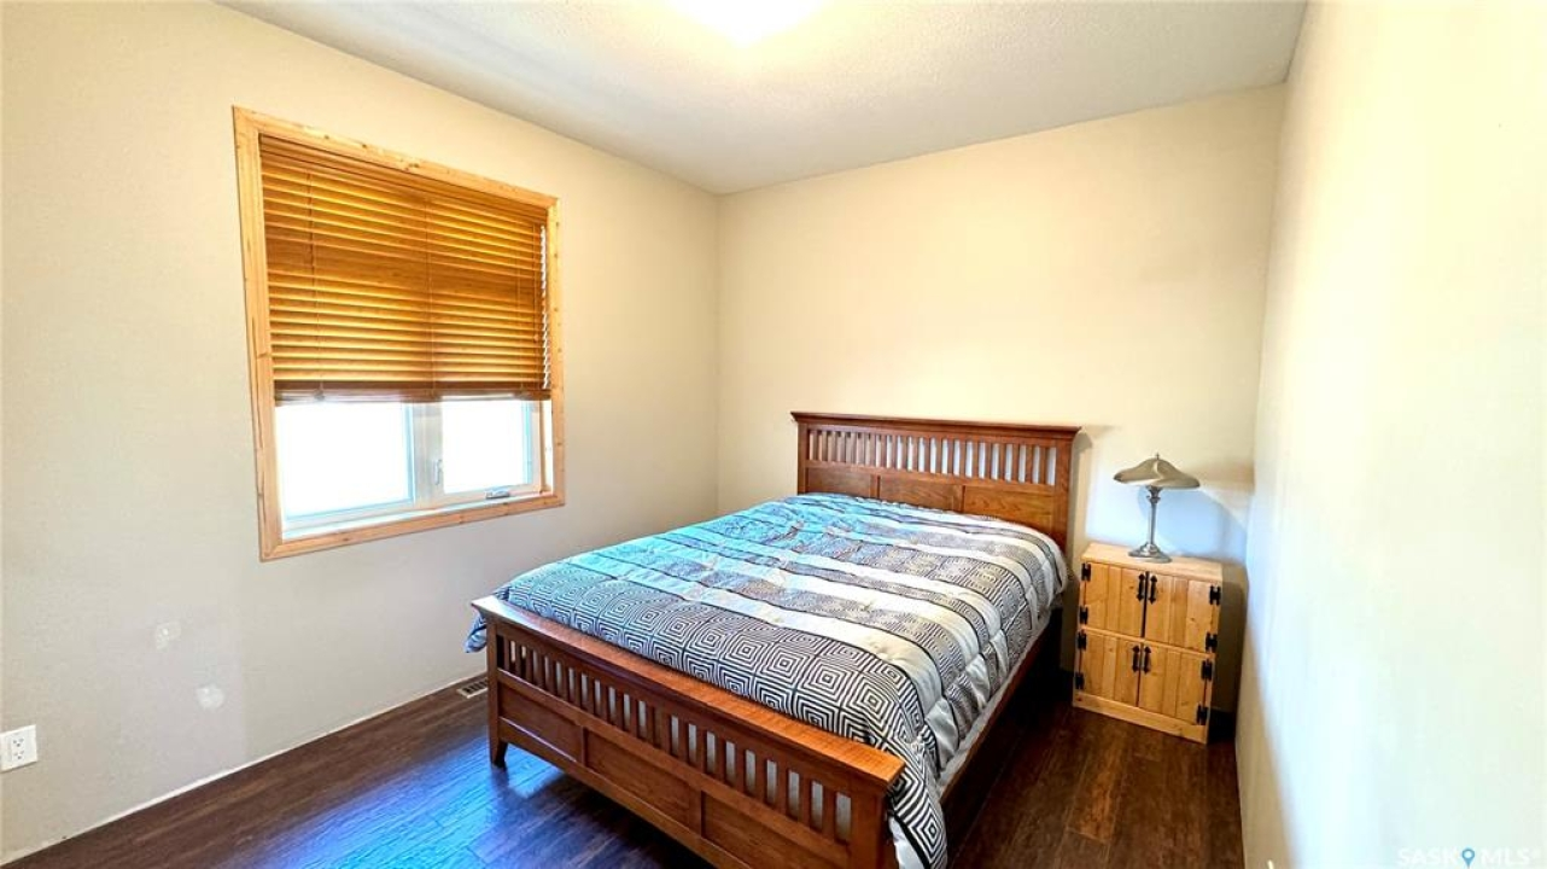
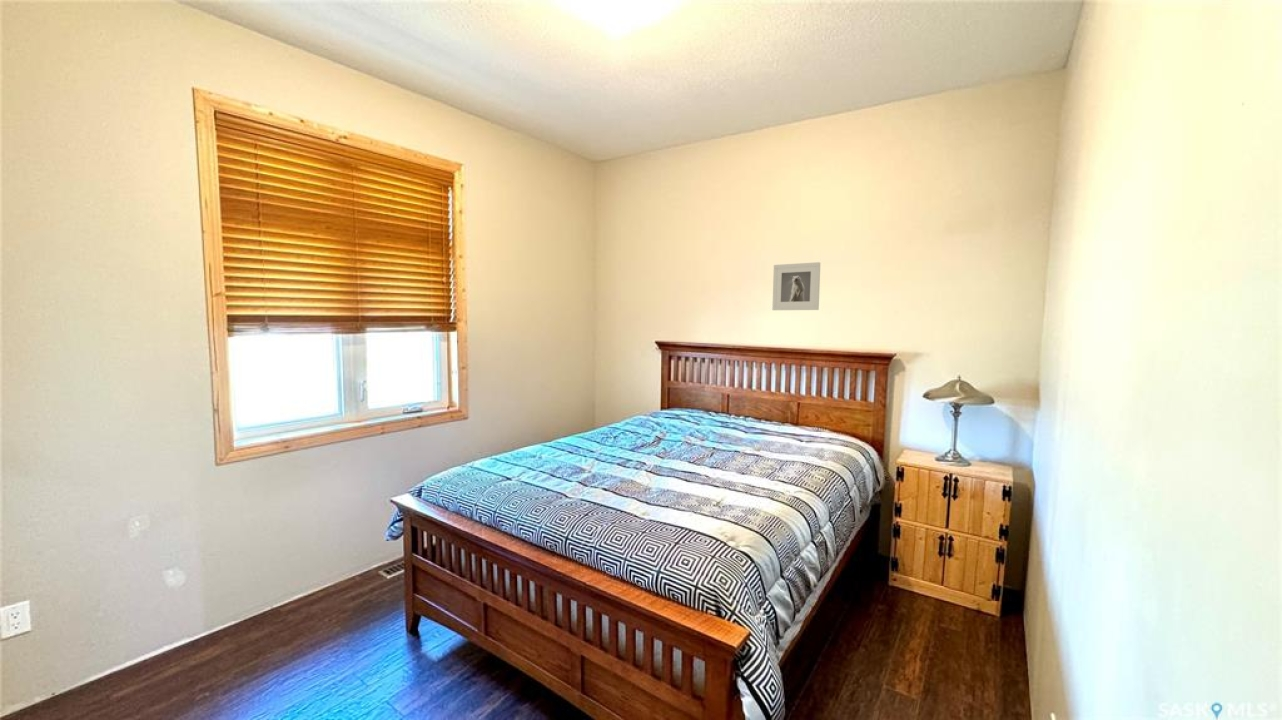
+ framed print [771,261,821,311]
